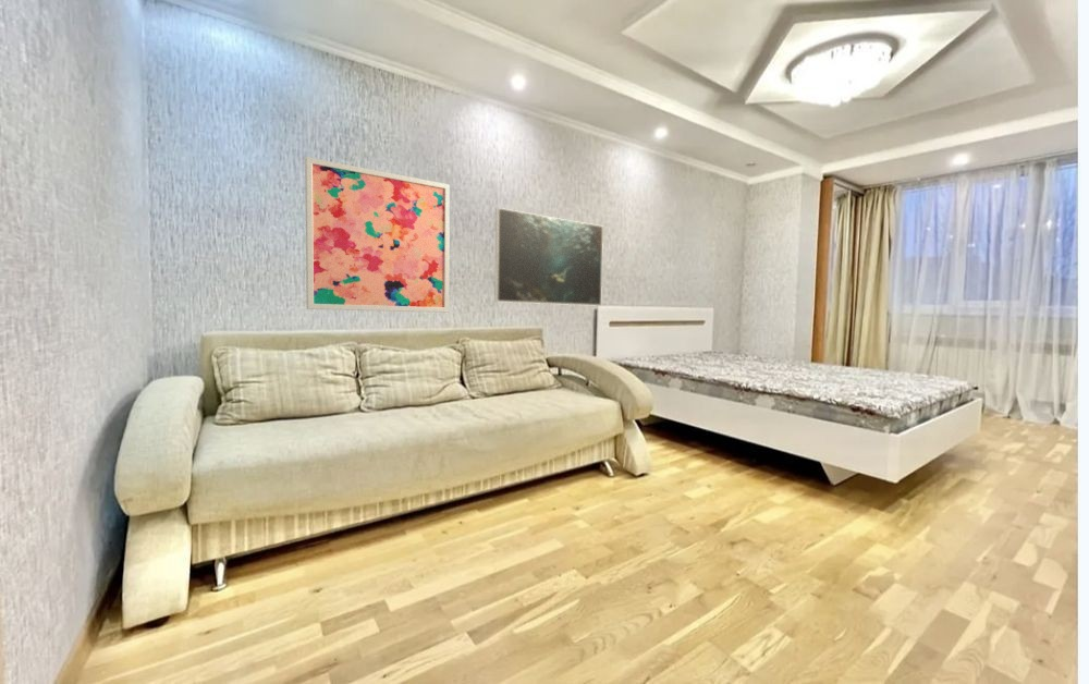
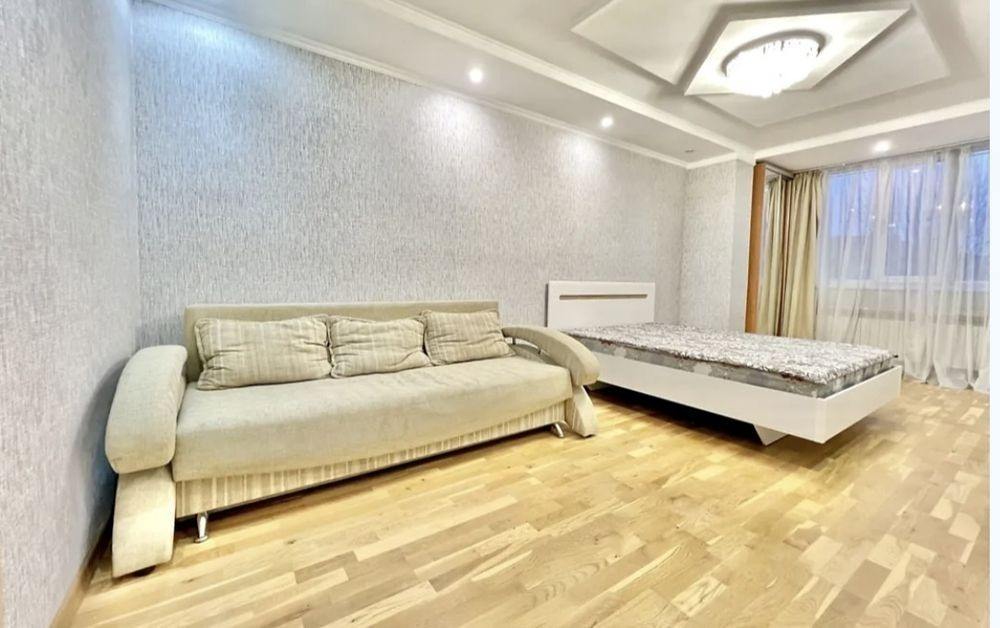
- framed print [494,207,604,307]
- wall art [304,156,451,314]
